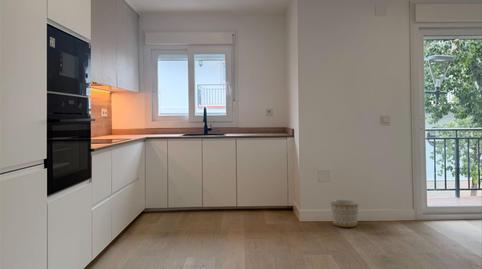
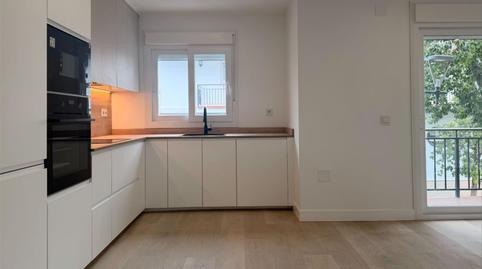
- planter [330,199,360,228]
